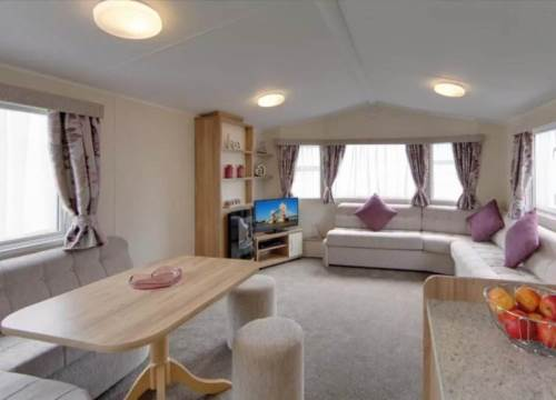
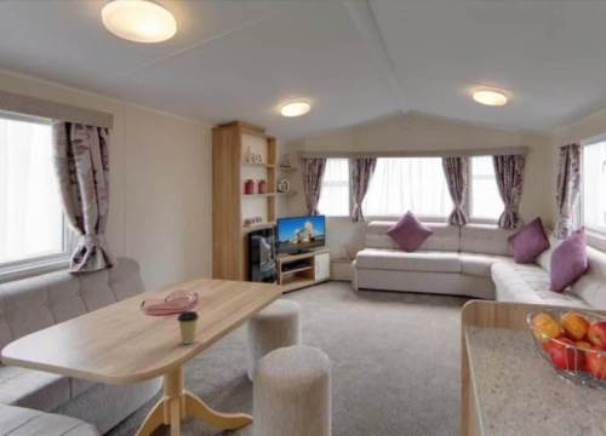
+ coffee cup [176,310,200,345]
